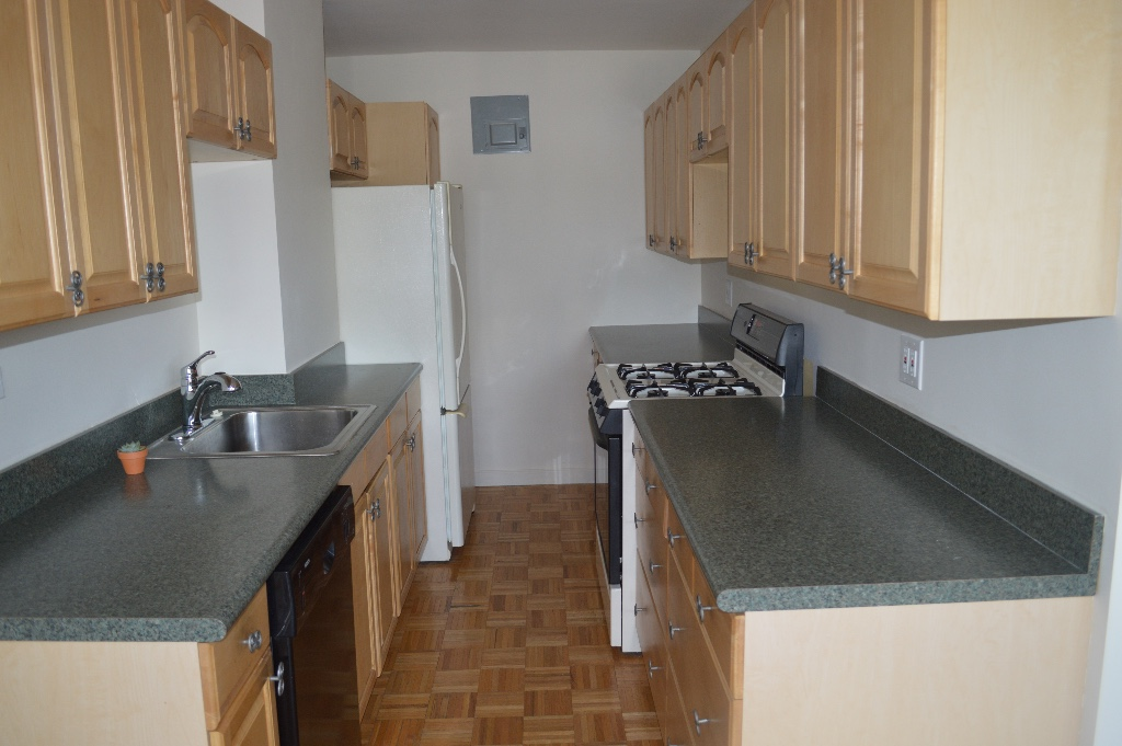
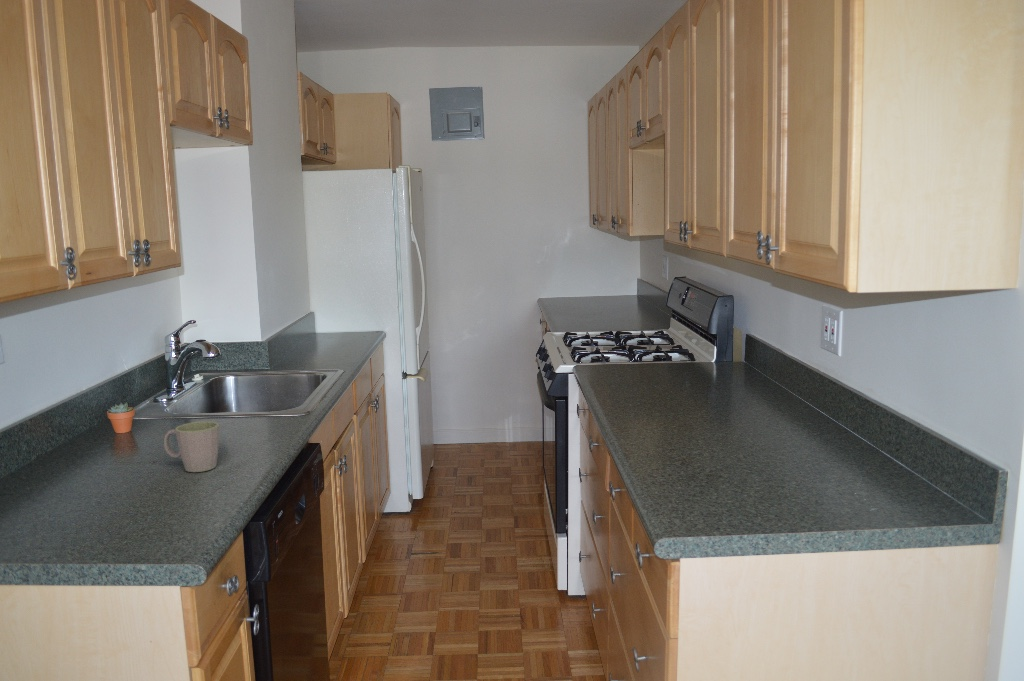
+ mug [163,420,220,473]
